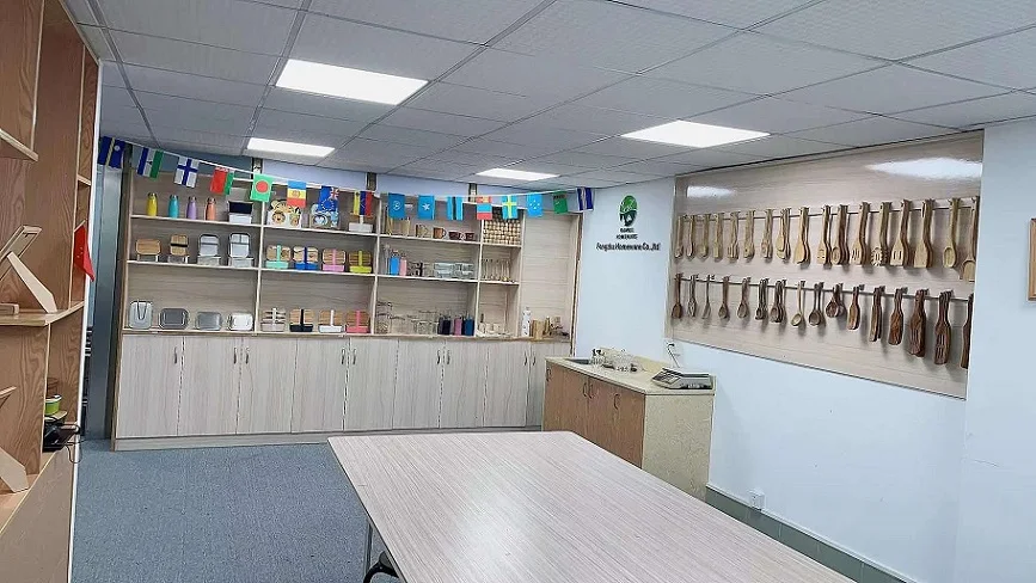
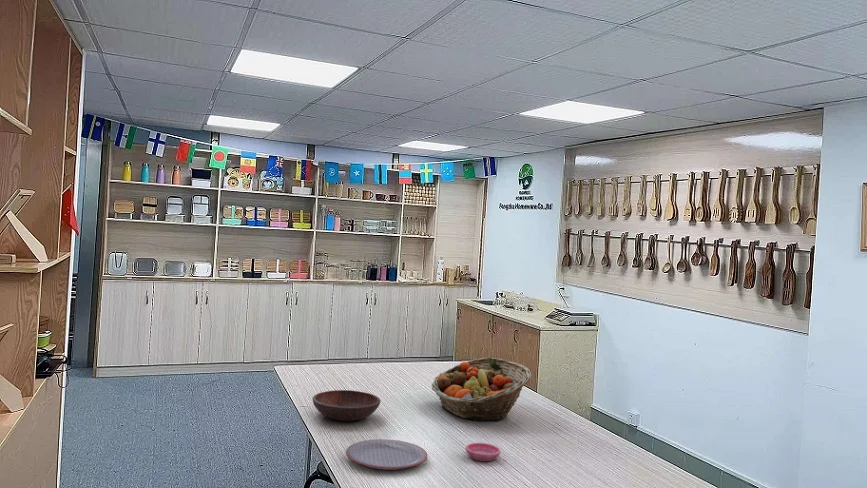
+ plate [345,438,428,471]
+ wooden bowl [311,389,381,422]
+ saucer [465,442,502,462]
+ fruit basket [431,356,532,422]
